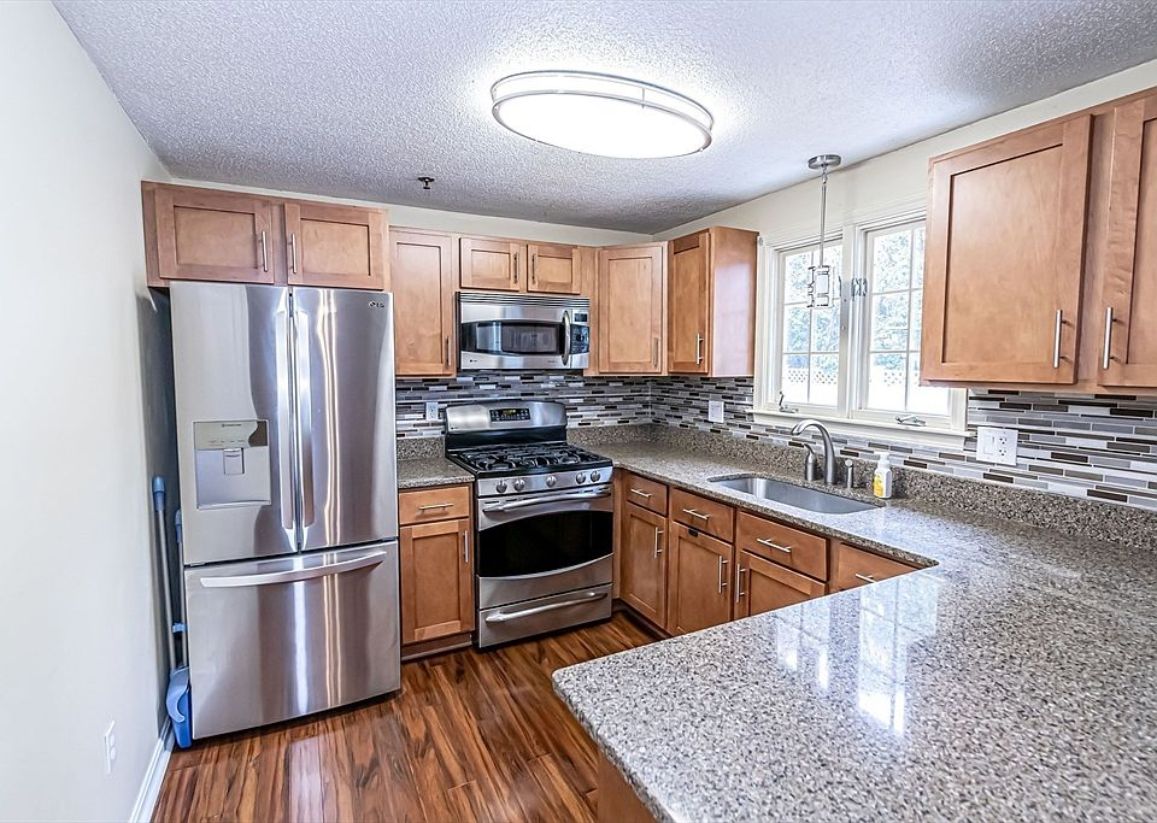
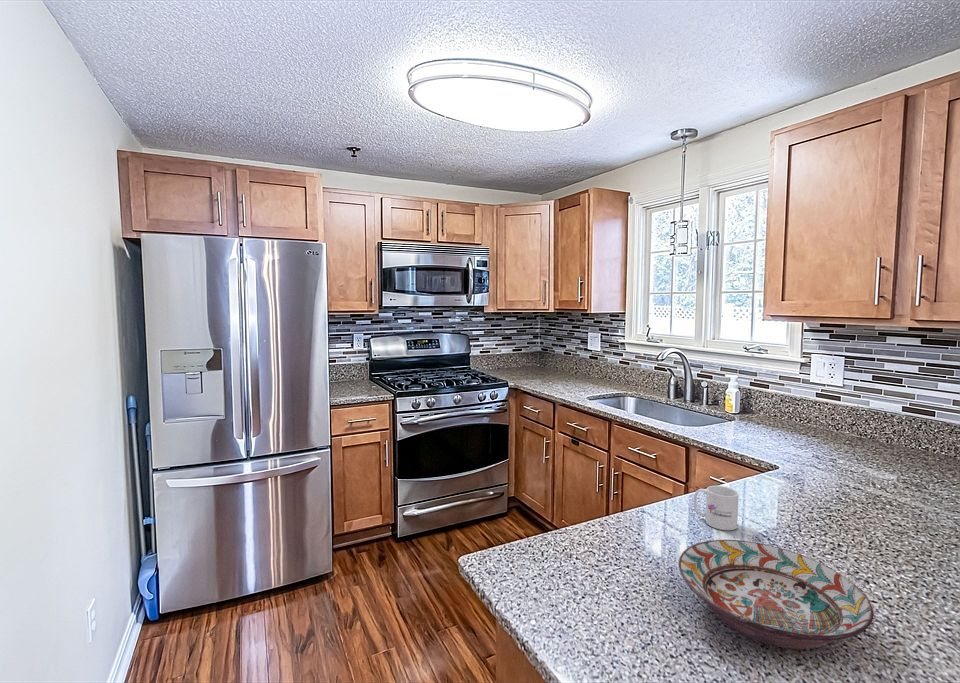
+ decorative bowl [677,539,875,650]
+ mug [693,485,740,531]
